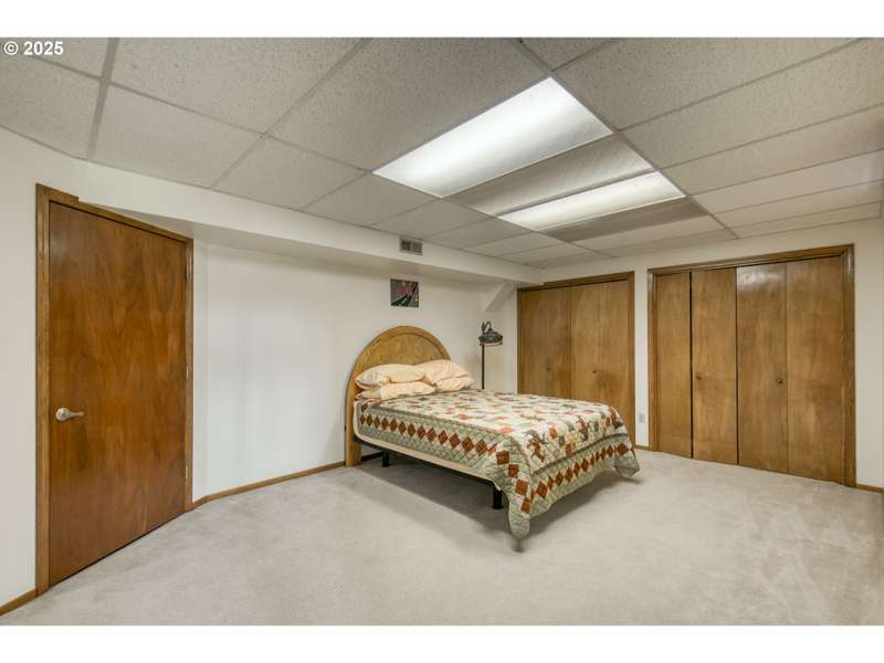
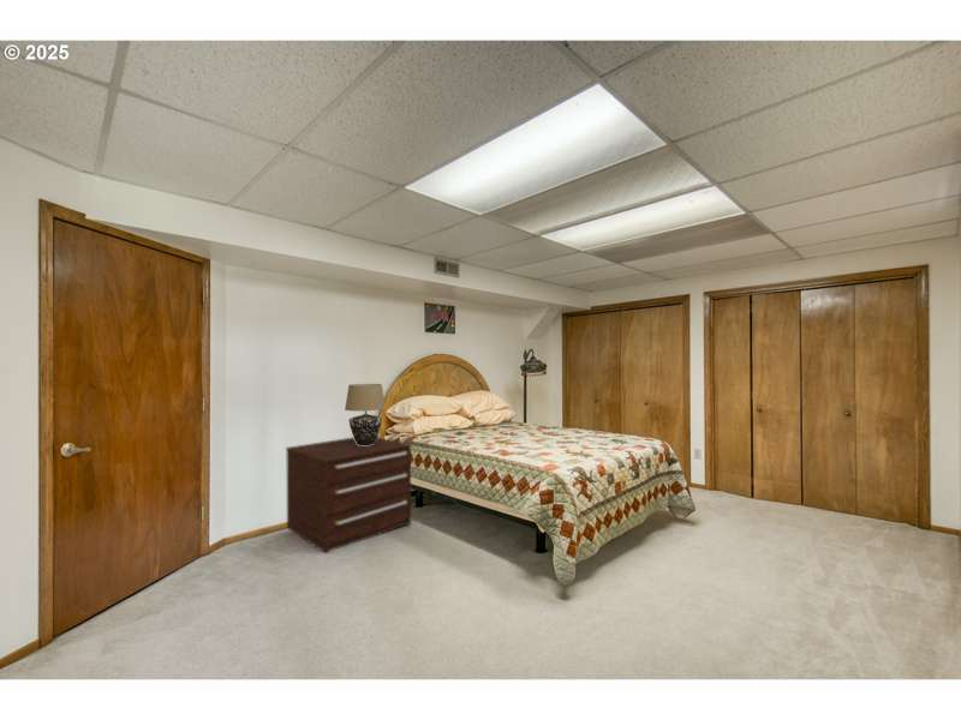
+ dresser [285,436,413,554]
+ table lamp [344,383,387,445]
